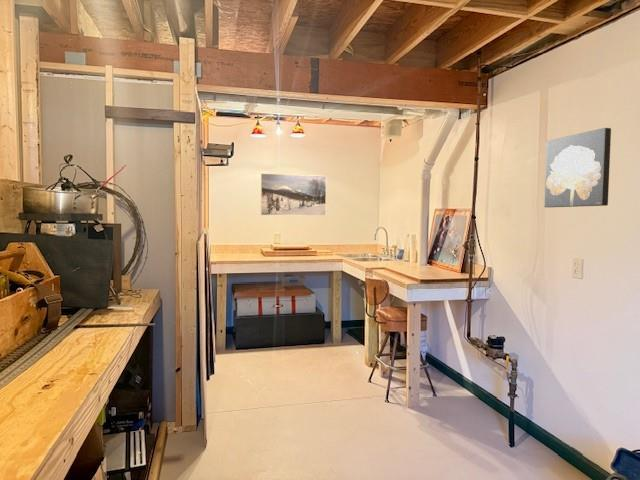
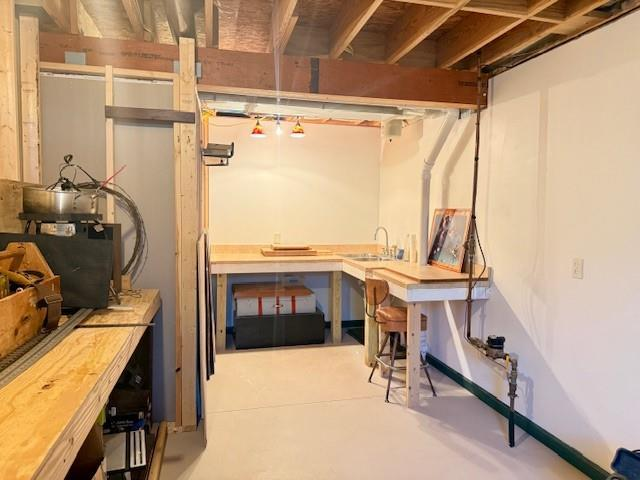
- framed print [260,173,327,217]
- wall art [543,127,612,208]
